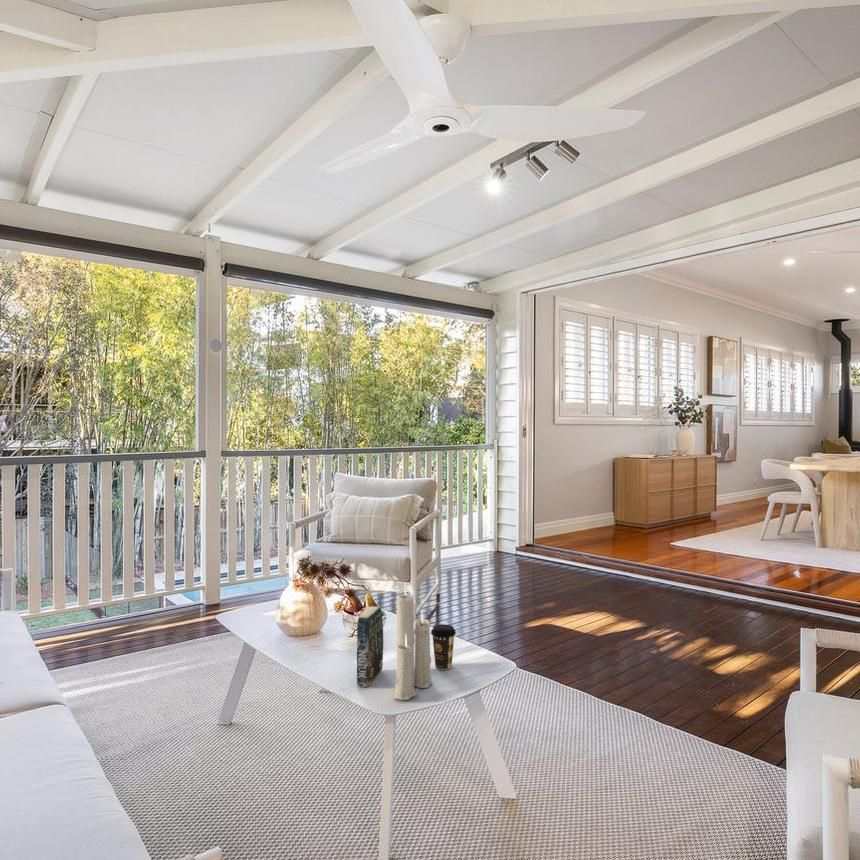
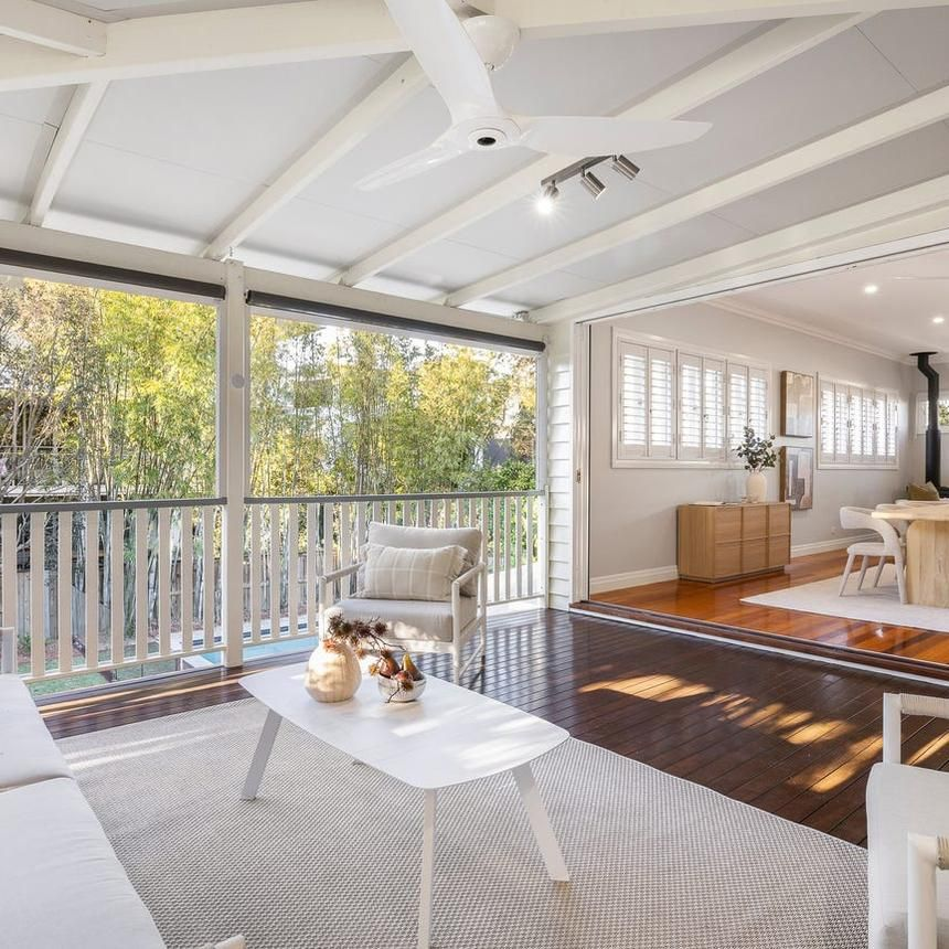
- candle [393,583,433,701]
- book [356,605,384,688]
- coffee cup [430,623,457,671]
